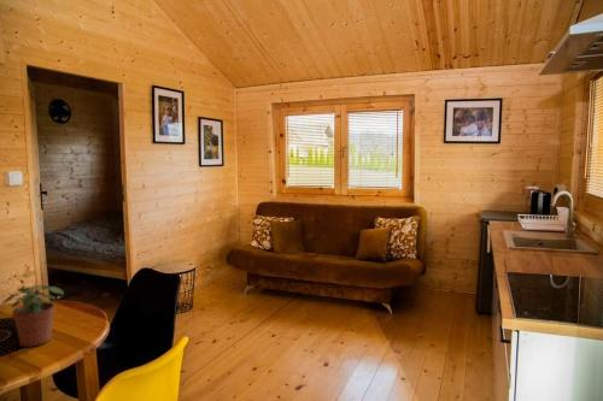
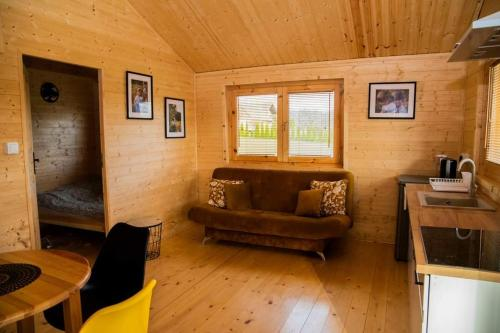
- potted plant [1,283,65,348]
